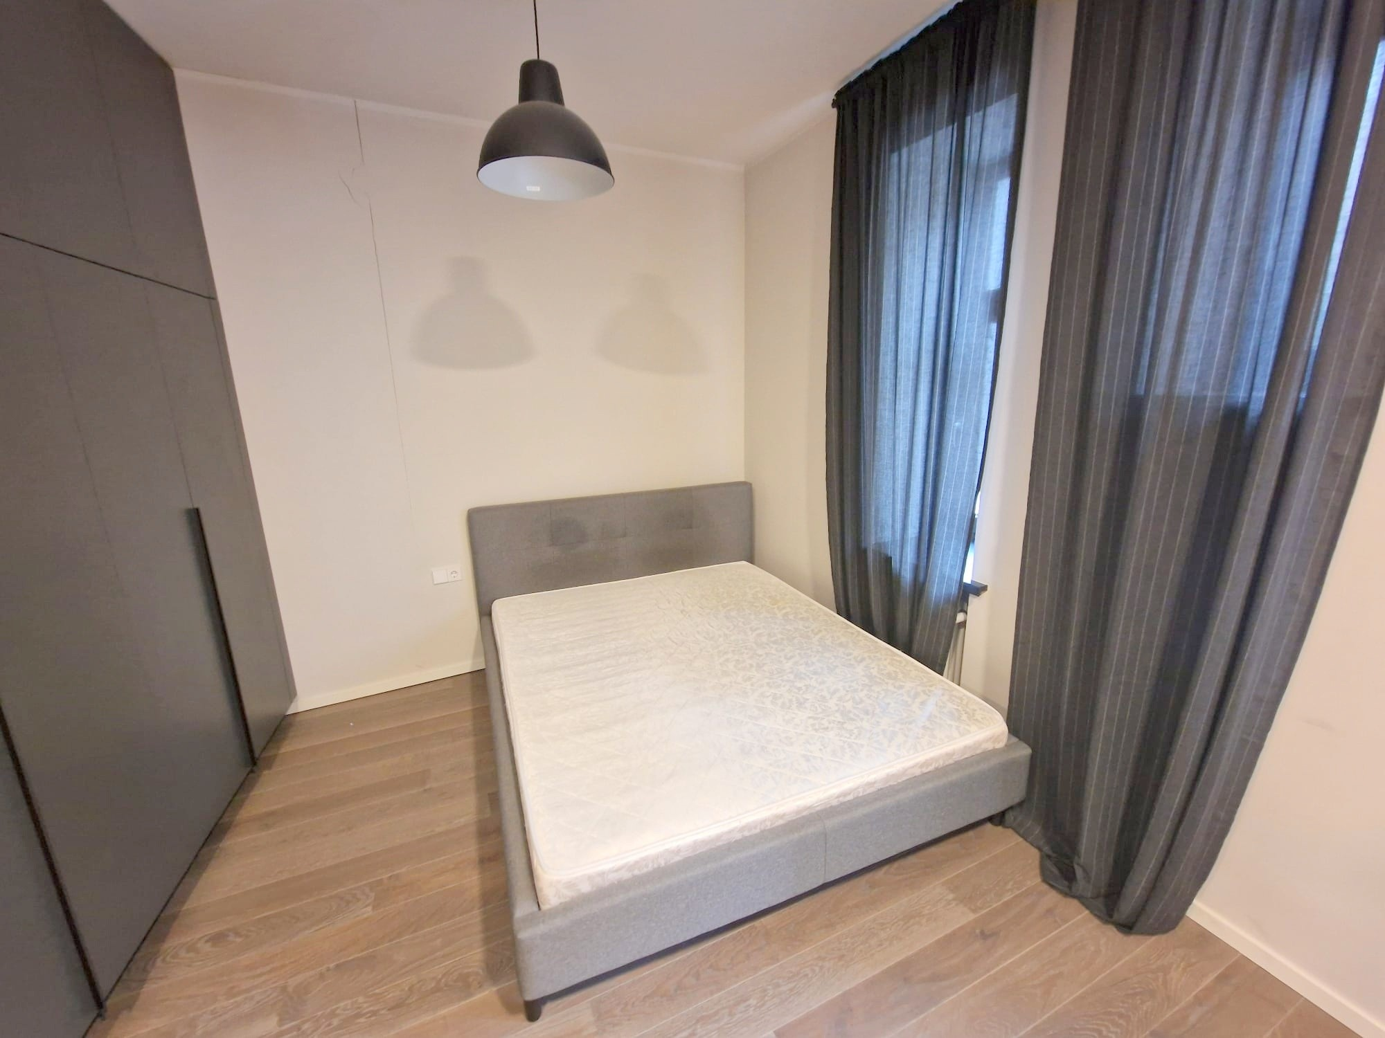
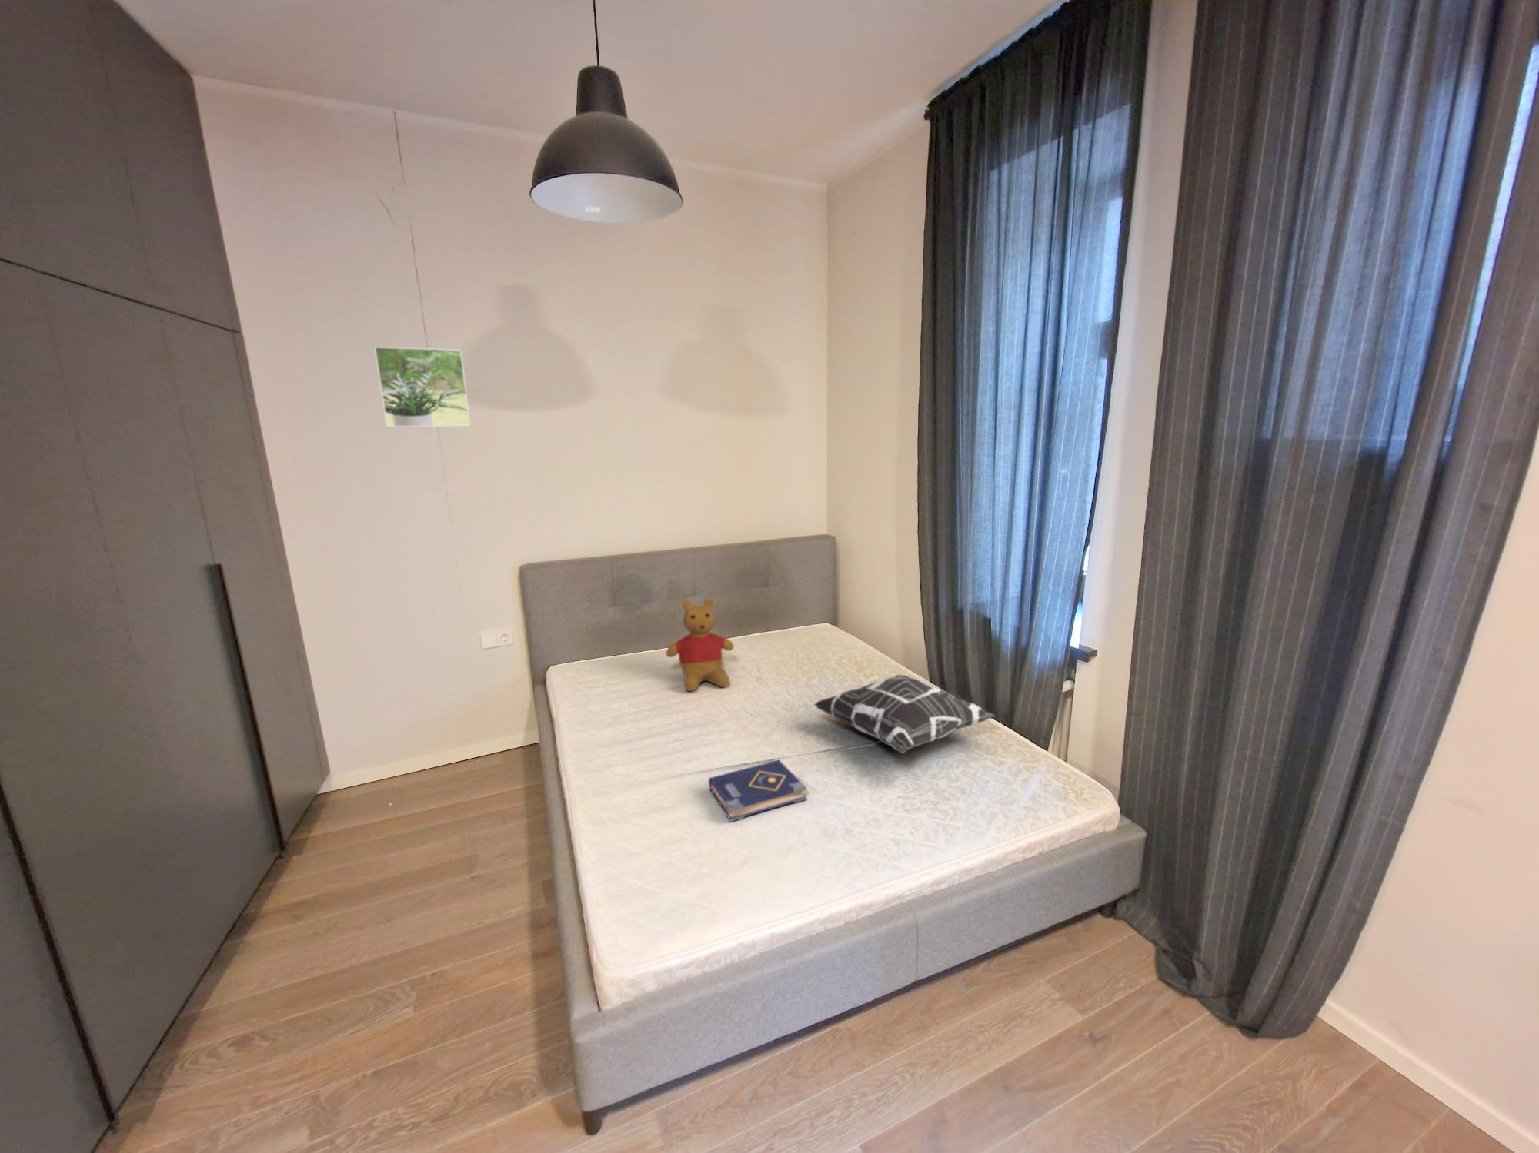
+ book [708,759,808,822]
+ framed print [373,346,471,429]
+ teddy bear [665,597,734,692]
+ decorative pillow [813,675,996,755]
